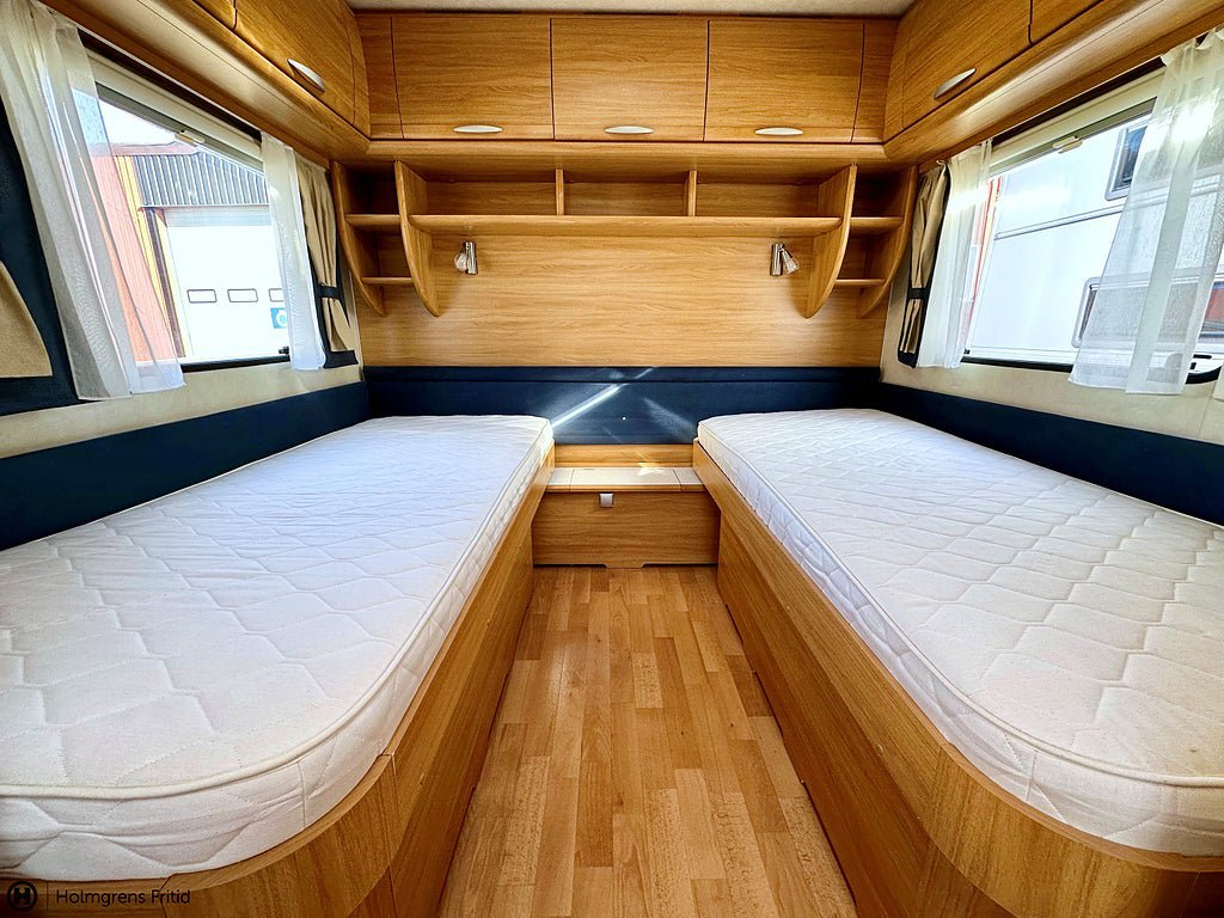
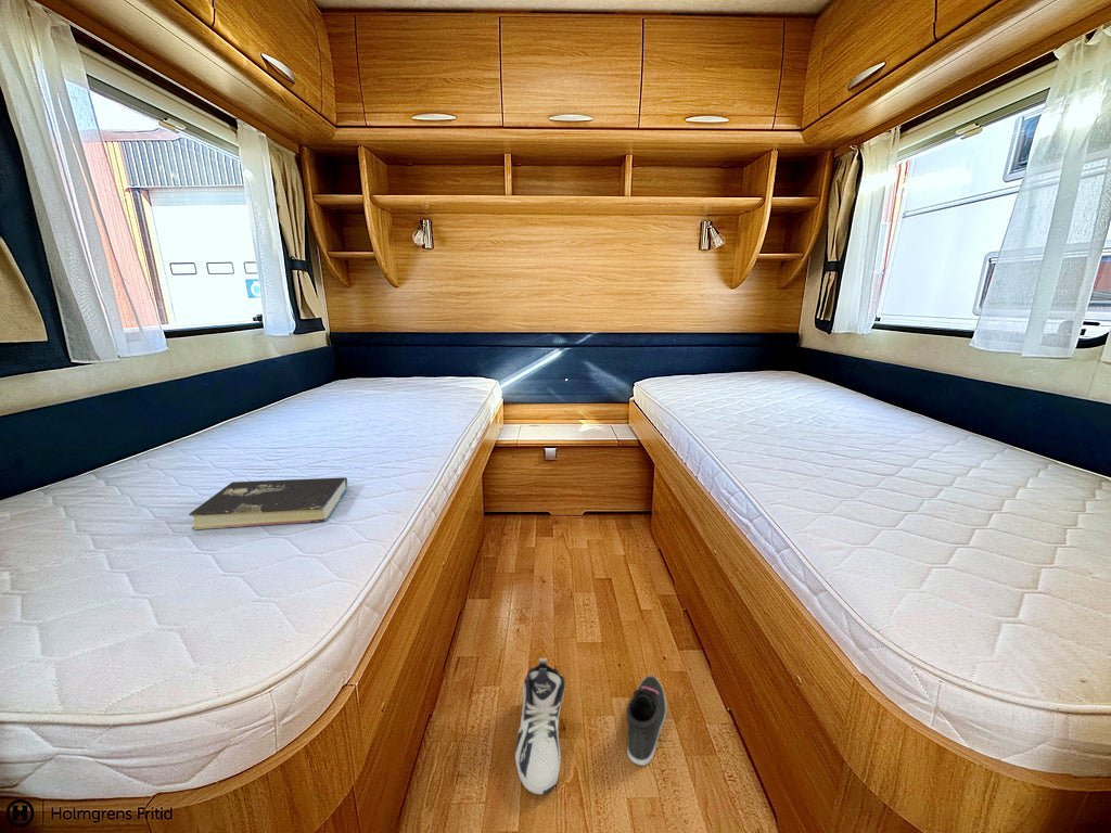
+ sneaker [626,675,667,767]
+ book [188,476,348,530]
+ sneaker [514,657,566,795]
